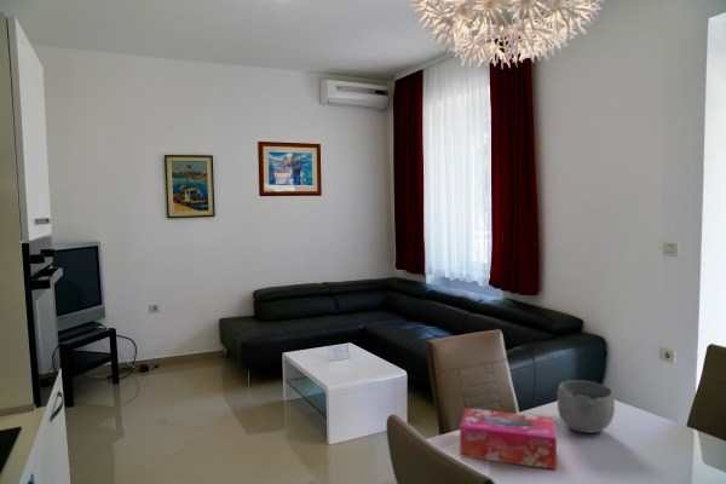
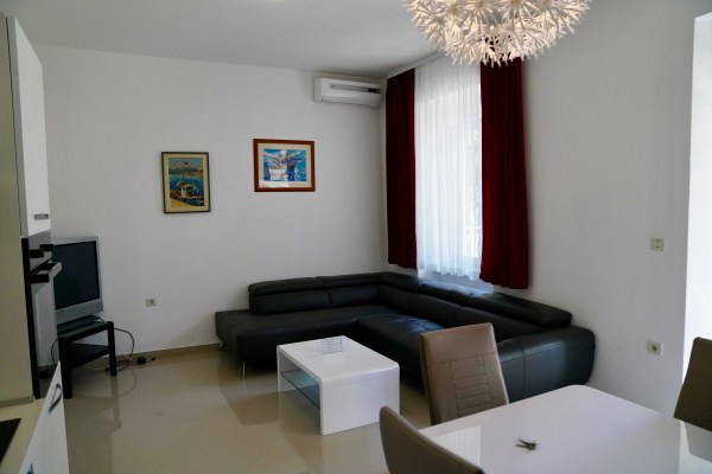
- tissue box [459,407,558,471]
- bowl [557,379,616,433]
